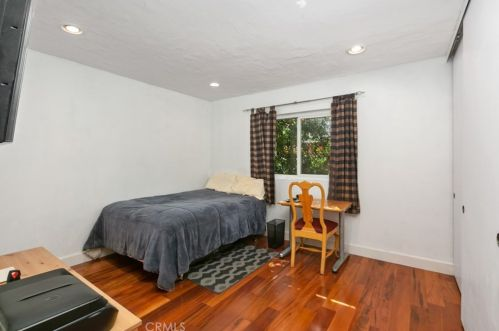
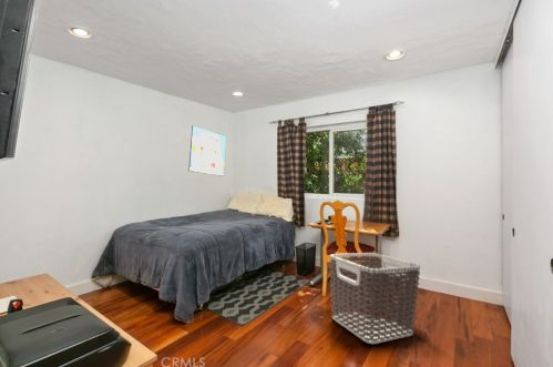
+ clothes hamper [329,252,421,345]
+ wall art [187,124,227,177]
